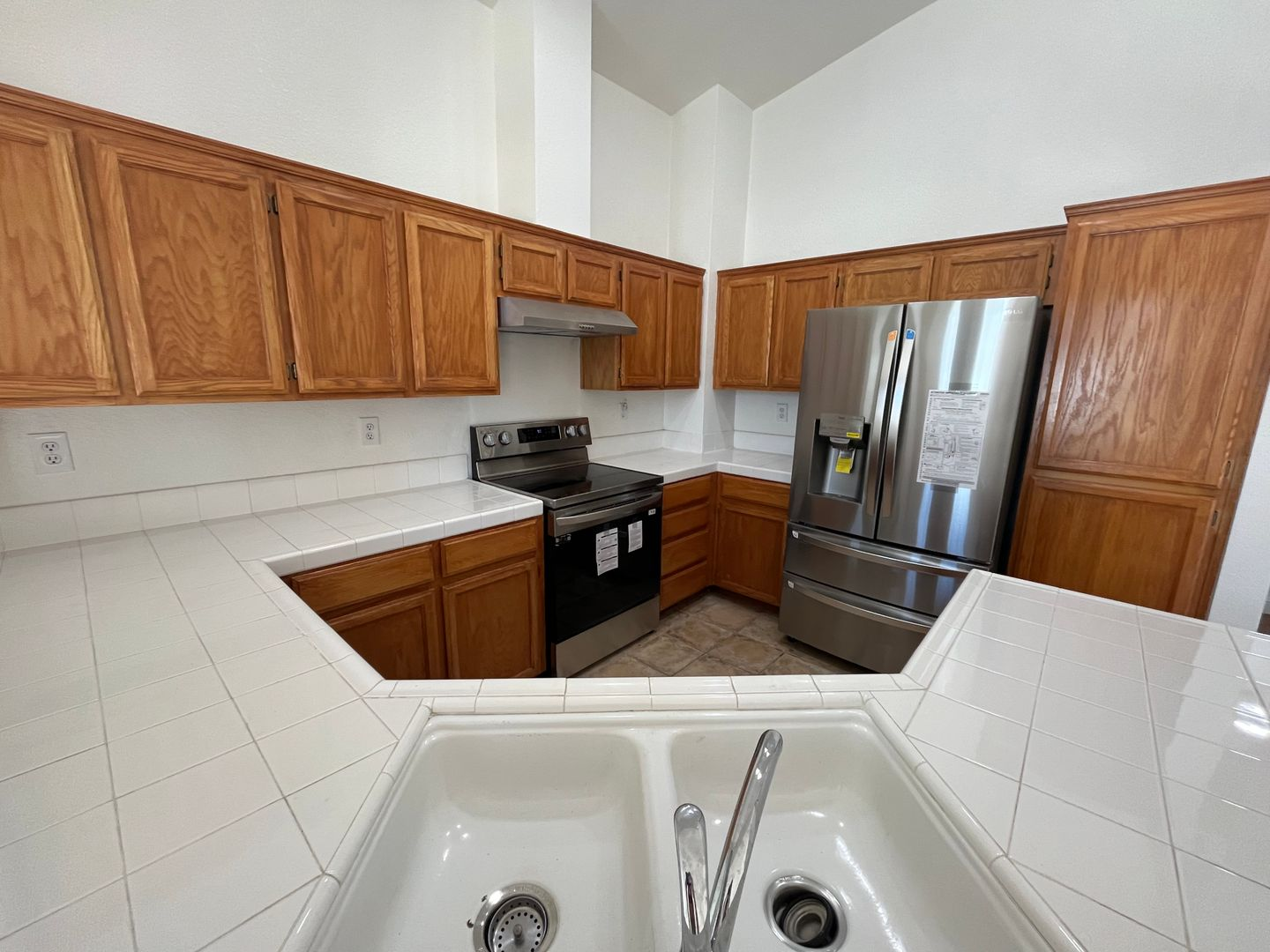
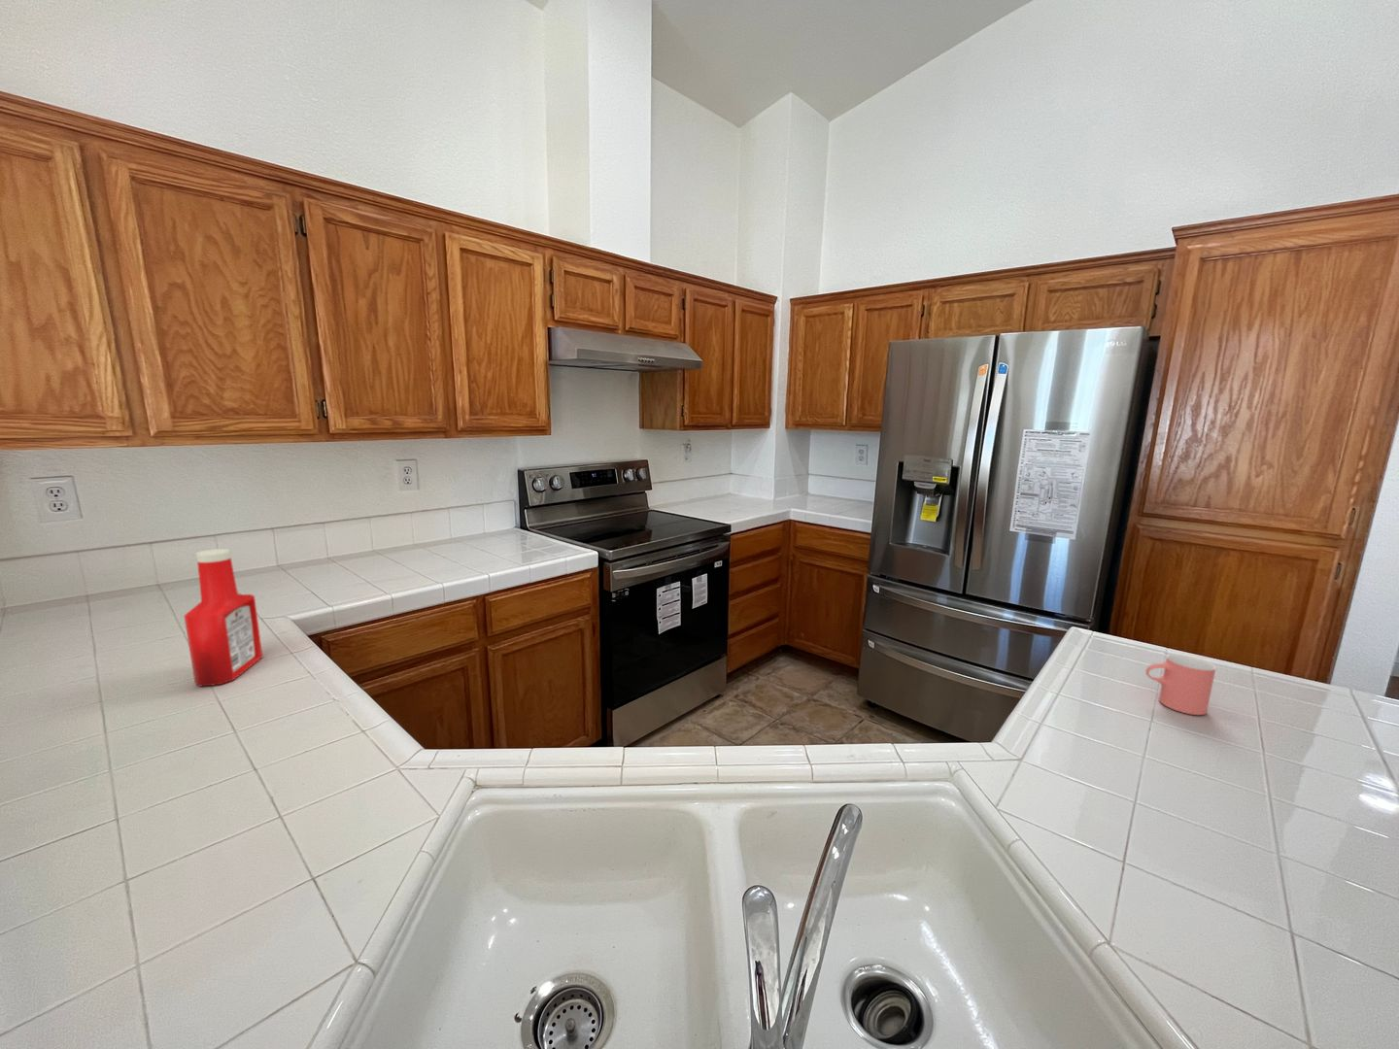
+ soap bottle [183,548,264,688]
+ cup [1145,653,1217,716]
